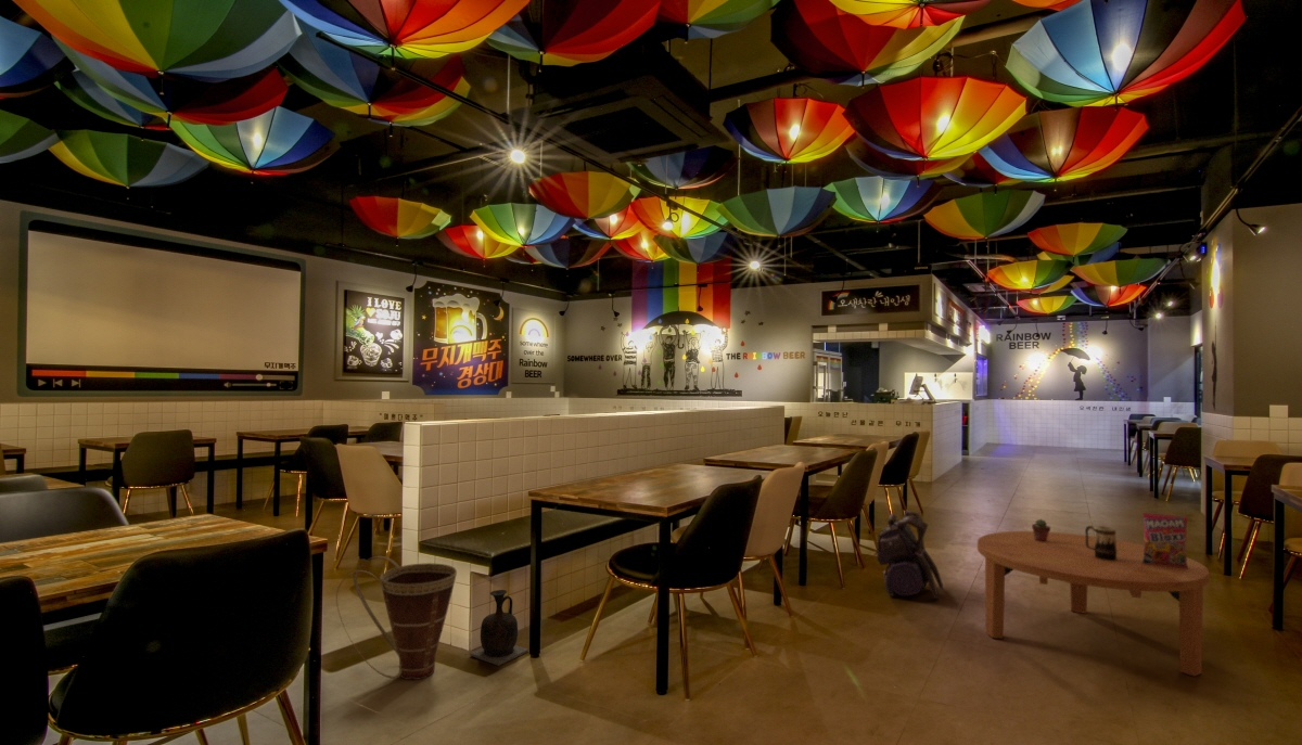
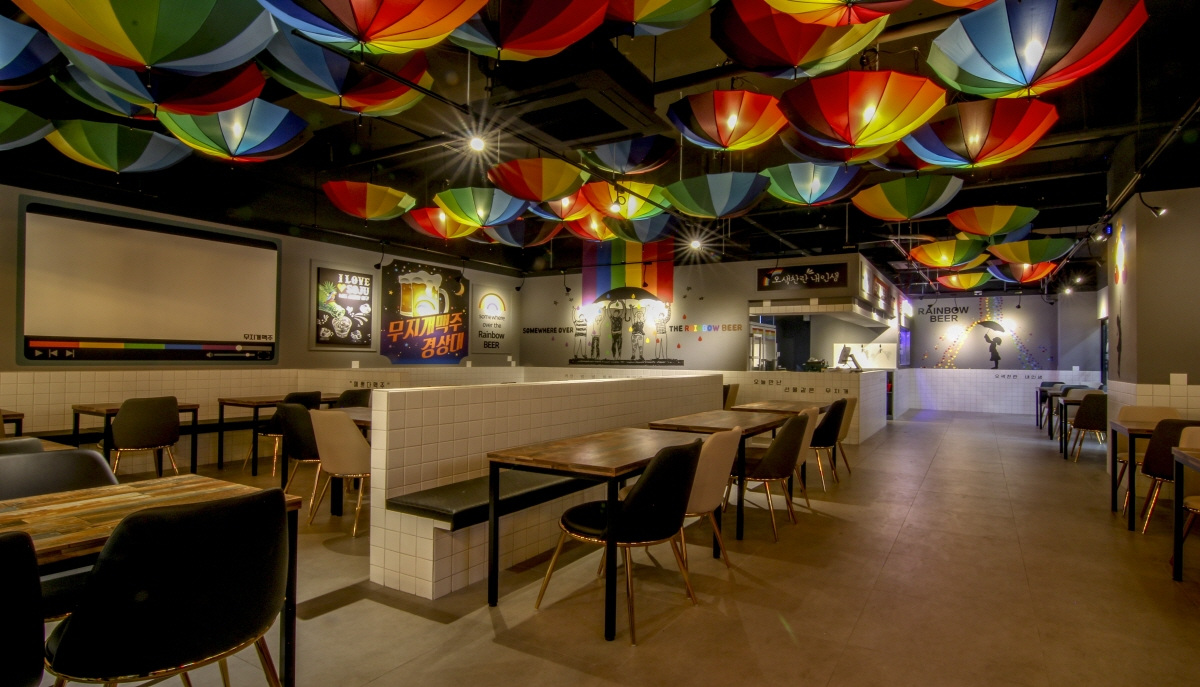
- backpack [873,510,944,601]
- coffee table [976,530,1210,677]
- beer mug [1084,525,1116,561]
- snack bag [1141,512,1189,568]
- vase [469,589,529,667]
- potted succulent [1031,518,1051,542]
- basket [335,555,458,681]
